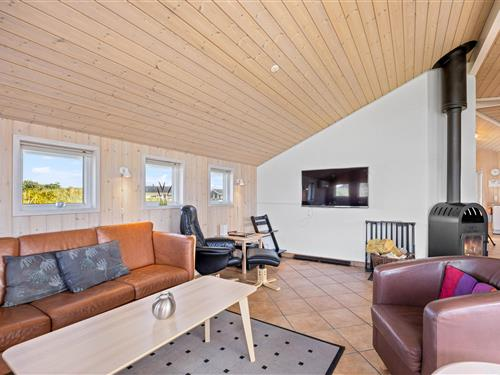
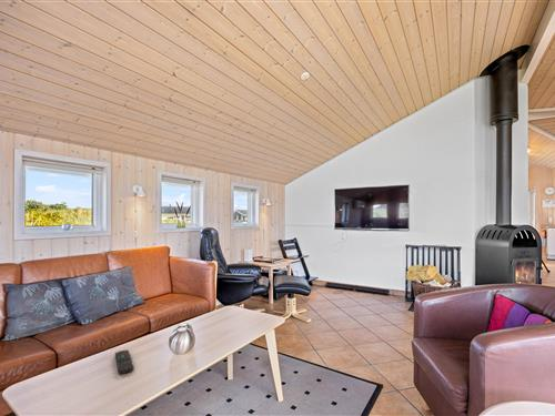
+ remote control [114,349,134,375]
